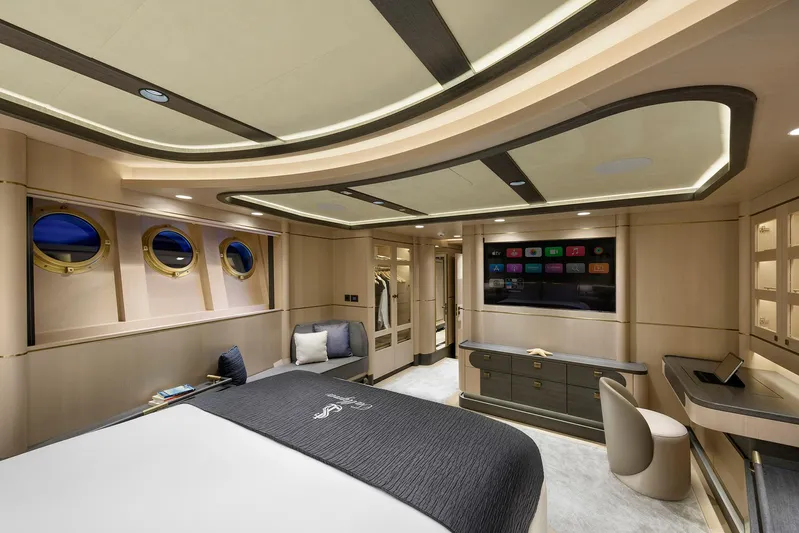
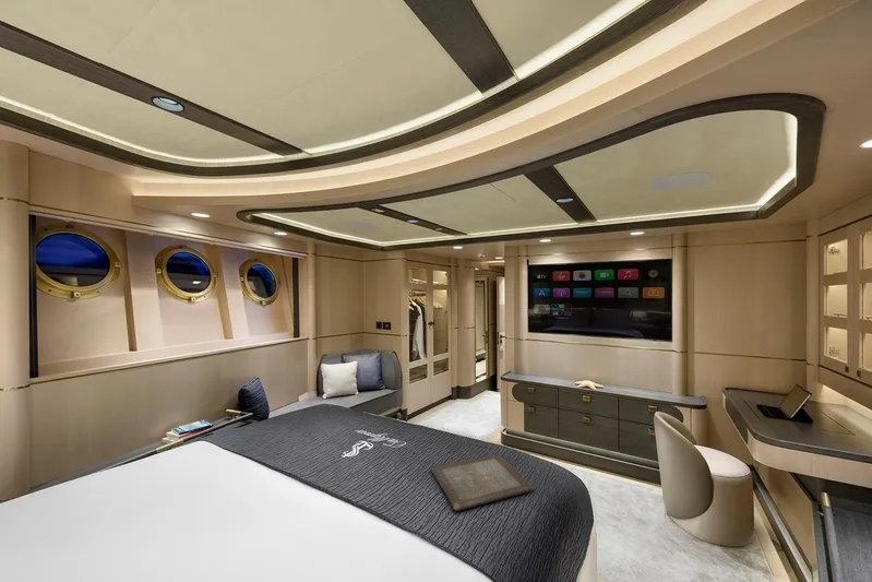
+ serving tray [429,453,535,512]
